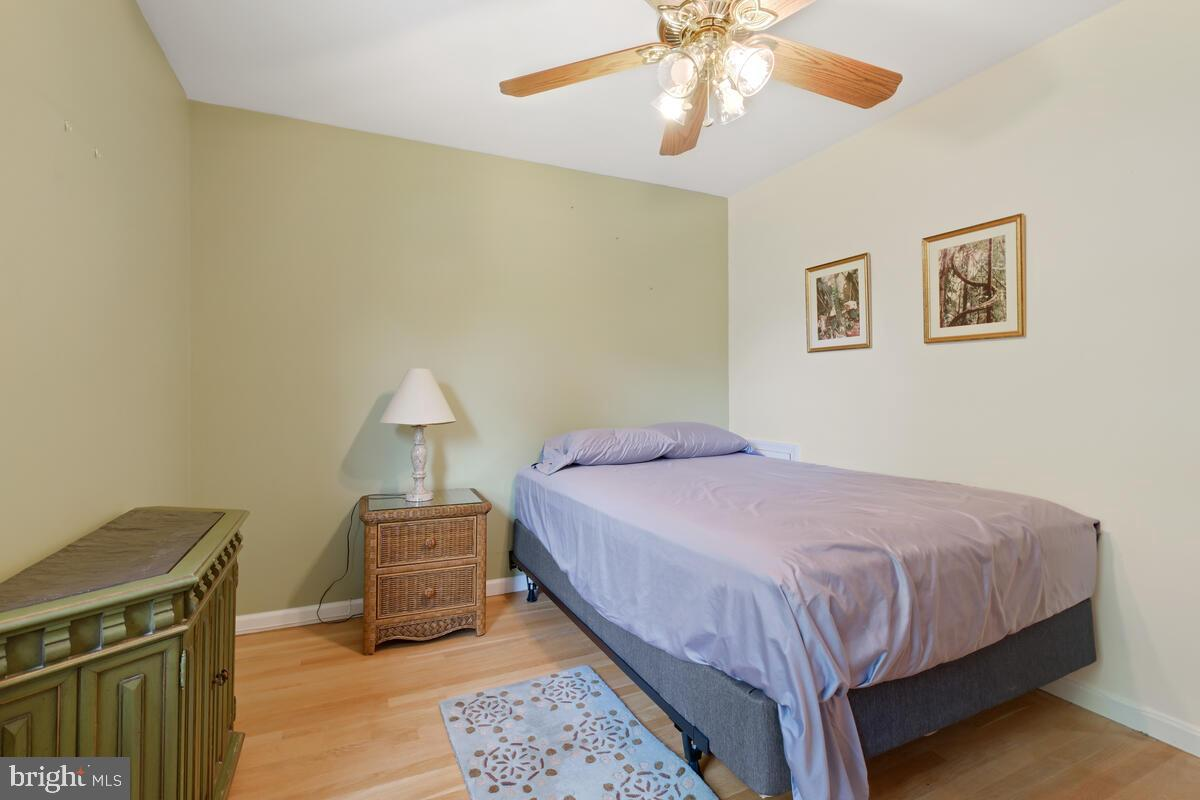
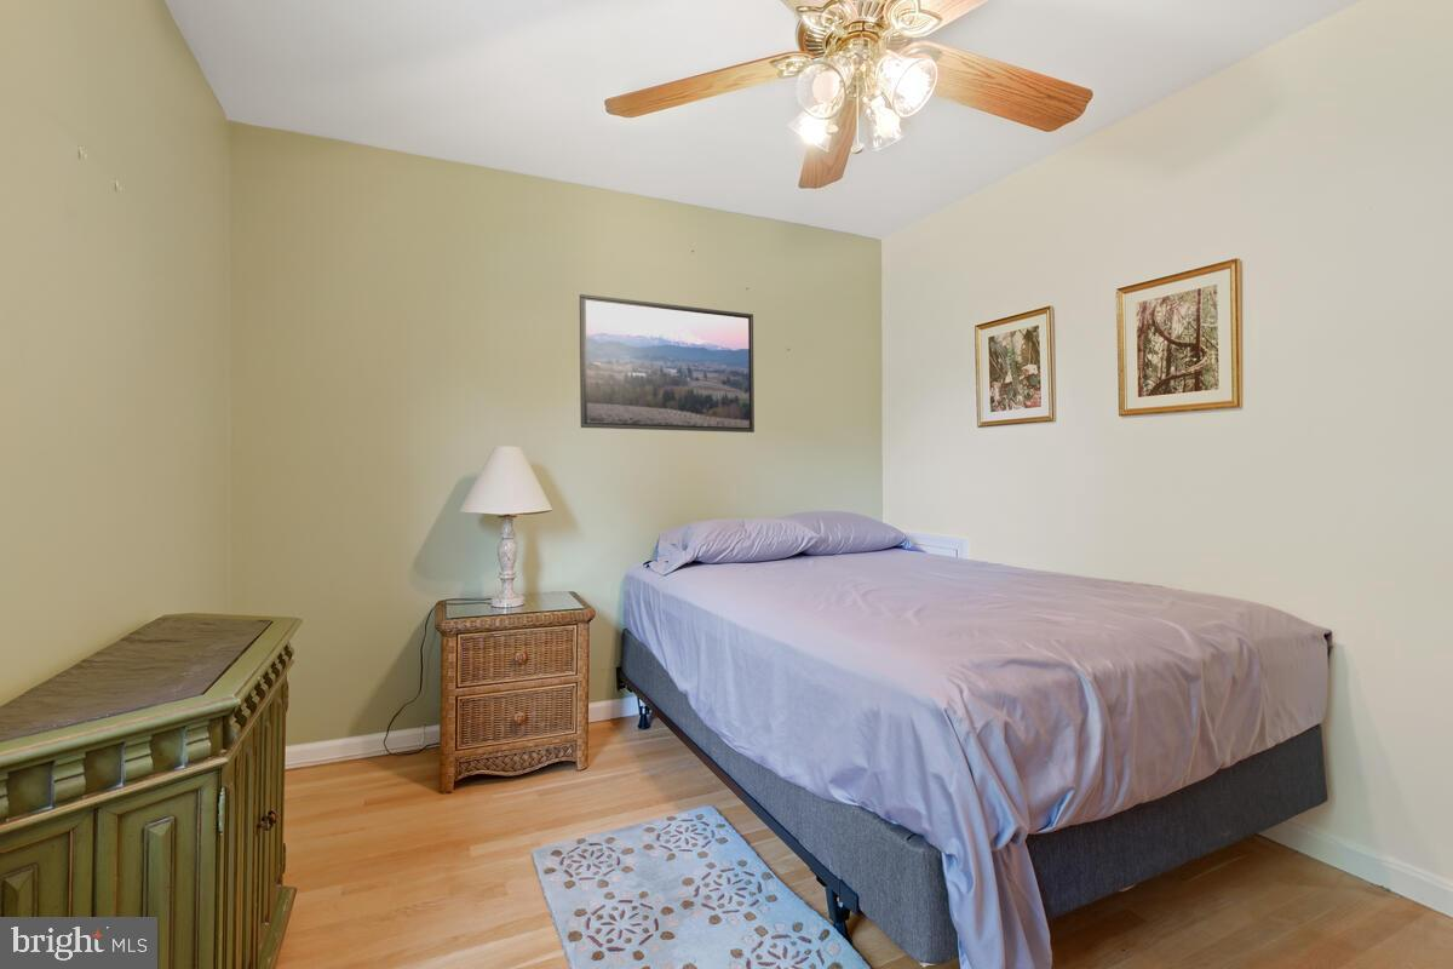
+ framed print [579,293,756,434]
